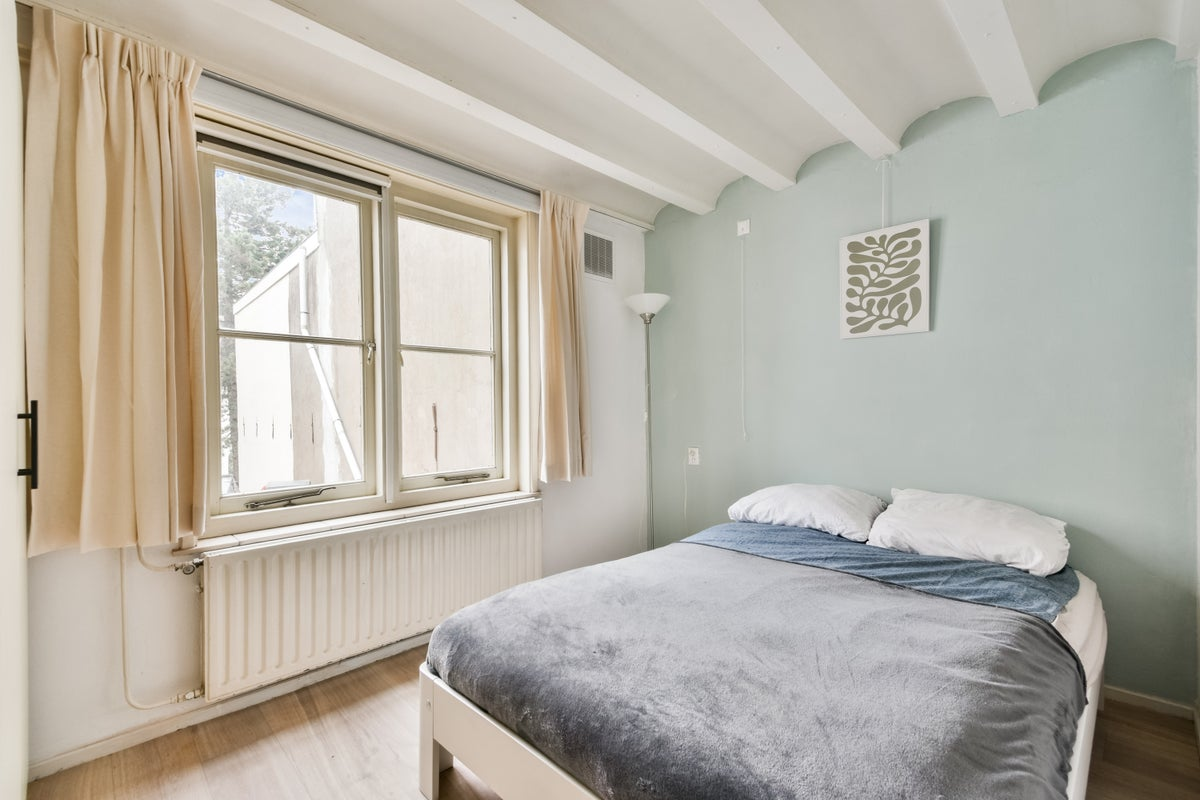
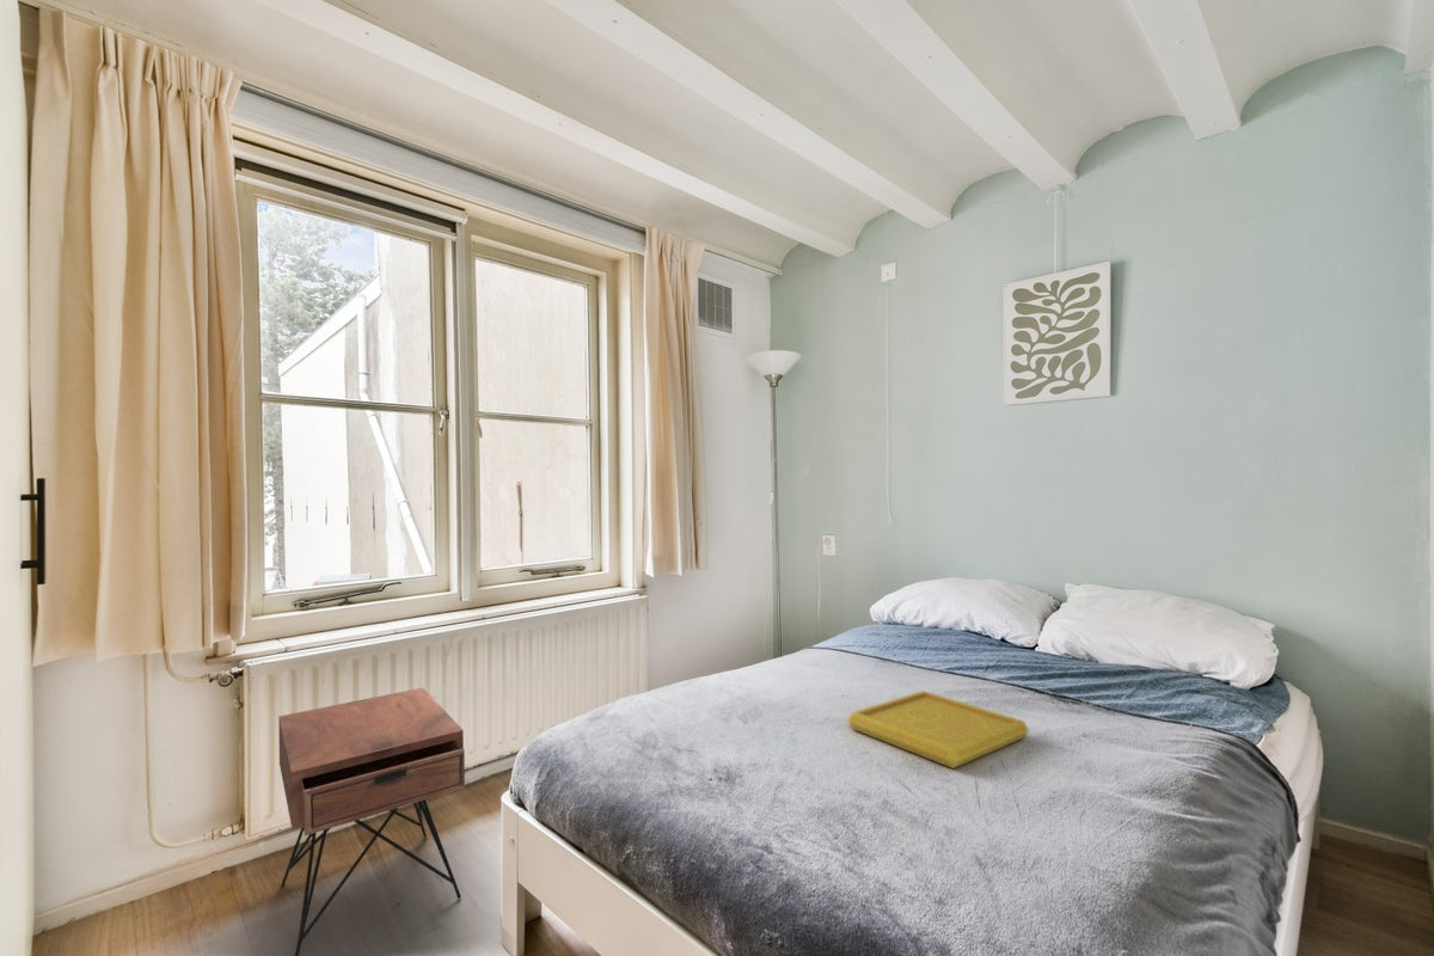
+ nightstand [277,687,466,956]
+ serving tray [846,690,1030,770]
